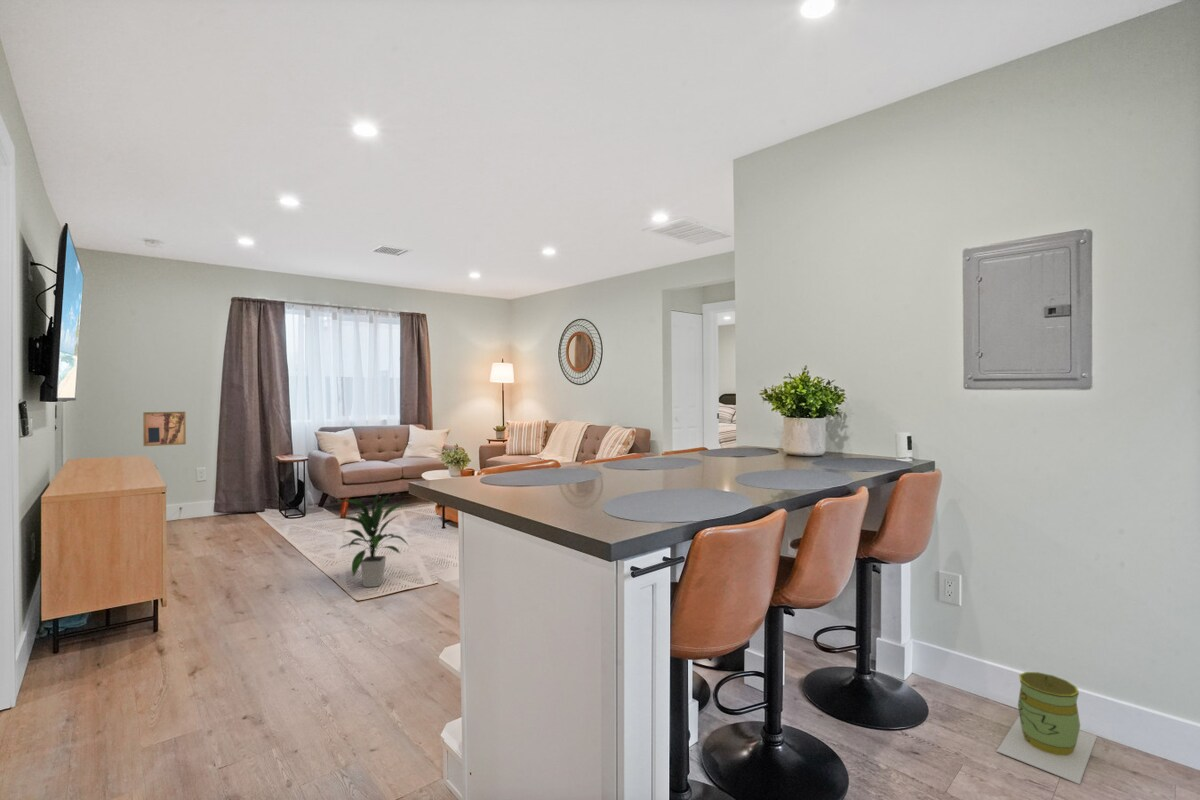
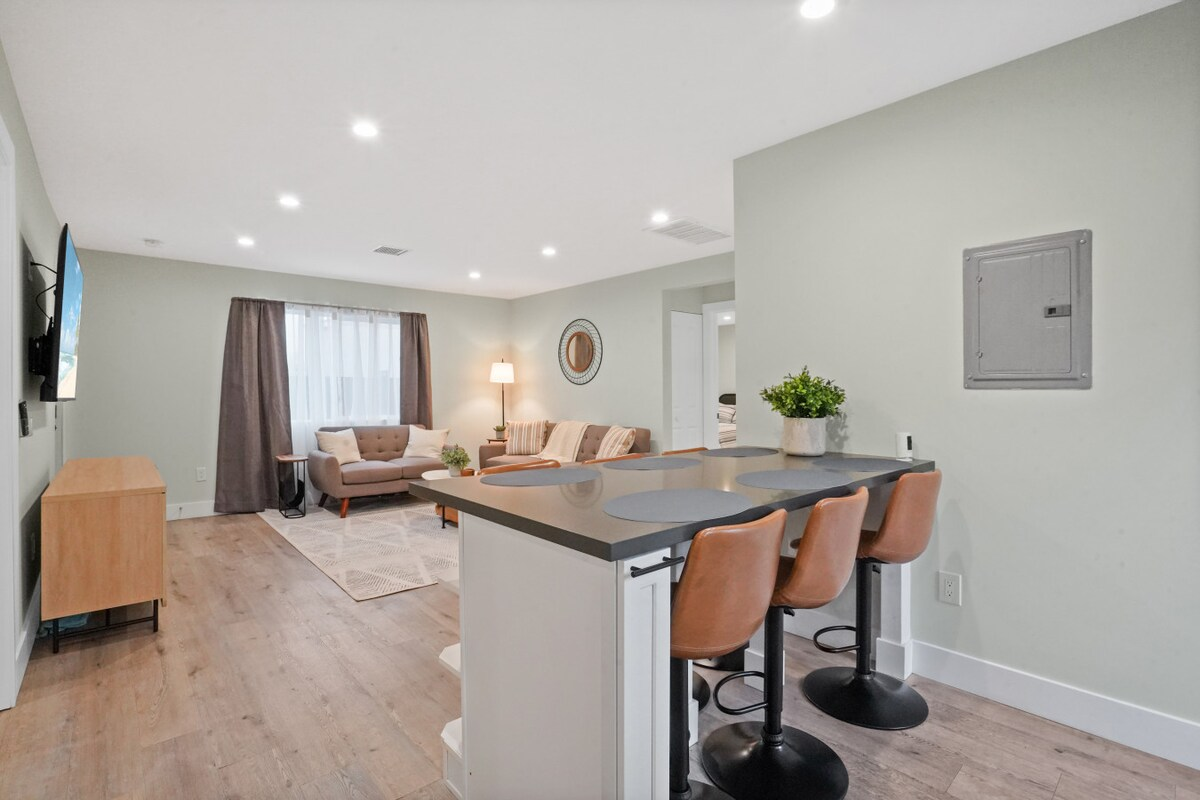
- trash can [996,671,1098,785]
- indoor plant [333,487,410,588]
- wall art [142,411,187,447]
